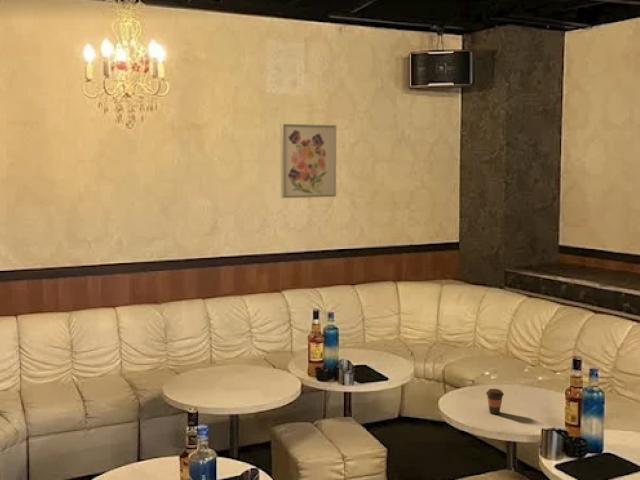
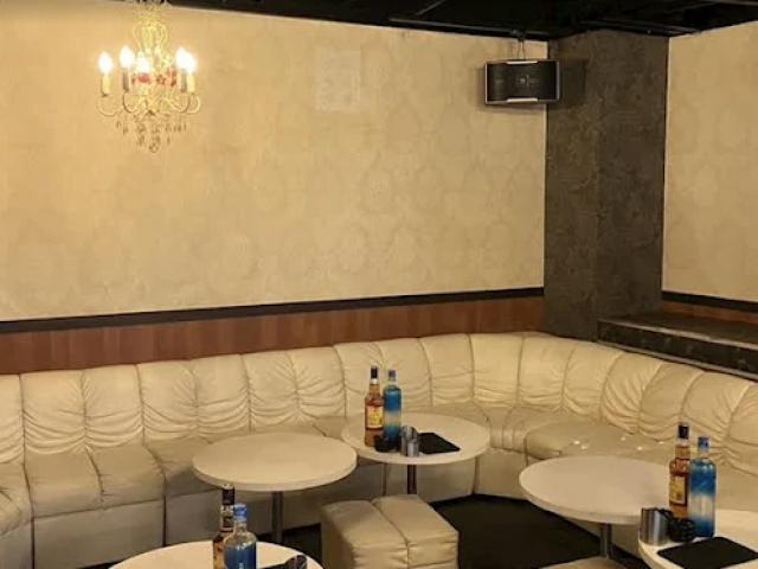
- wall art [280,123,337,199]
- coffee cup [485,388,505,415]
